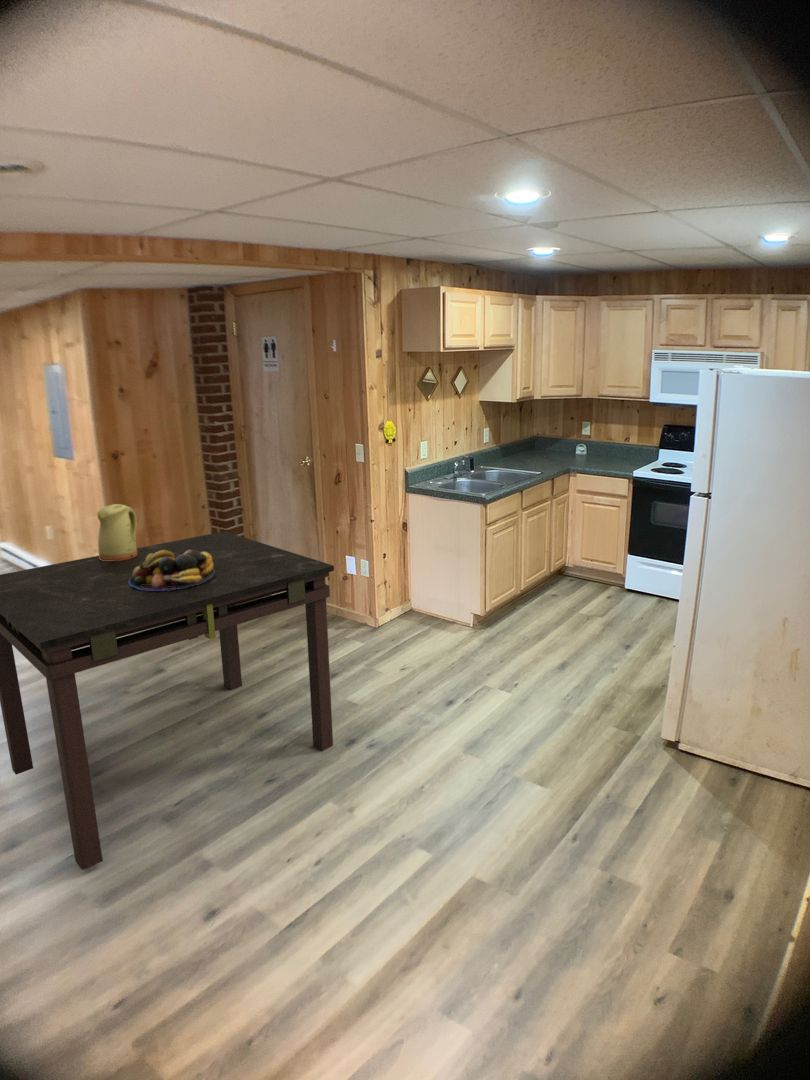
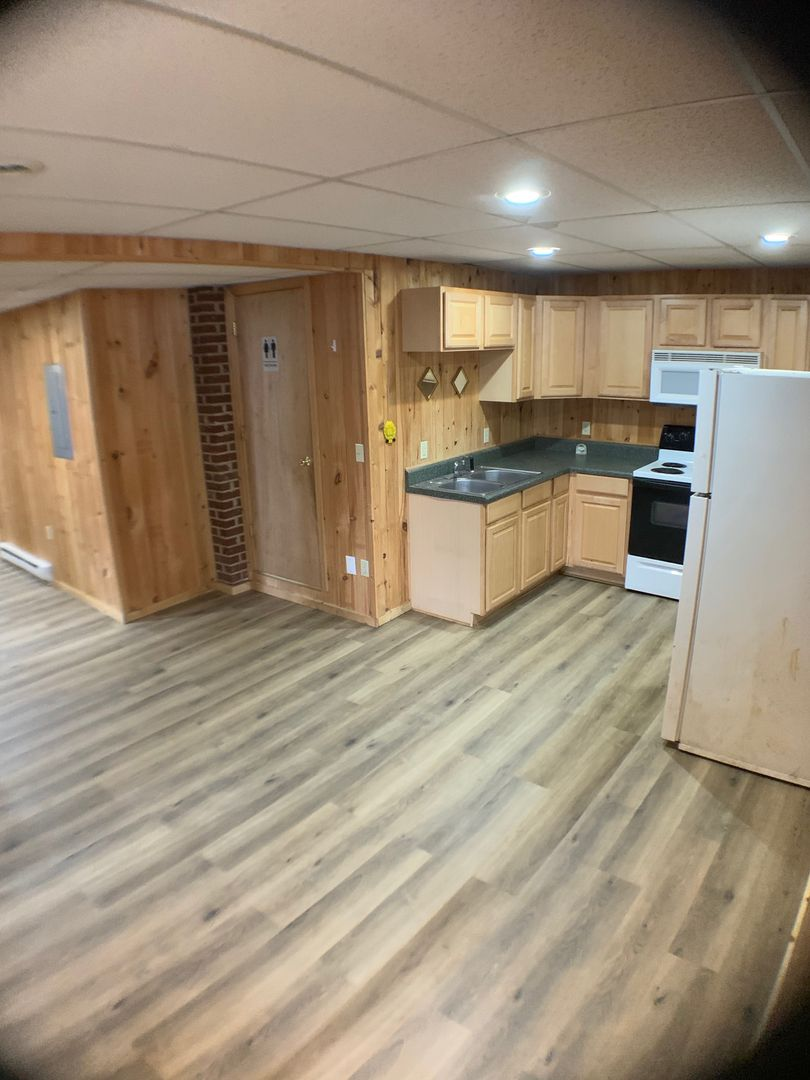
- dining table [0,530,335,870]
- fruit bowl [129,550,215,591]
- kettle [96,503,138,561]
